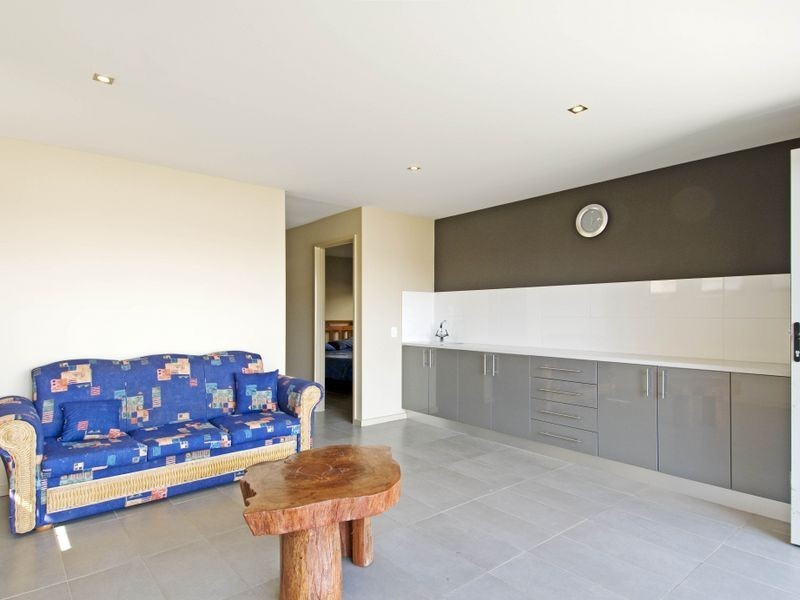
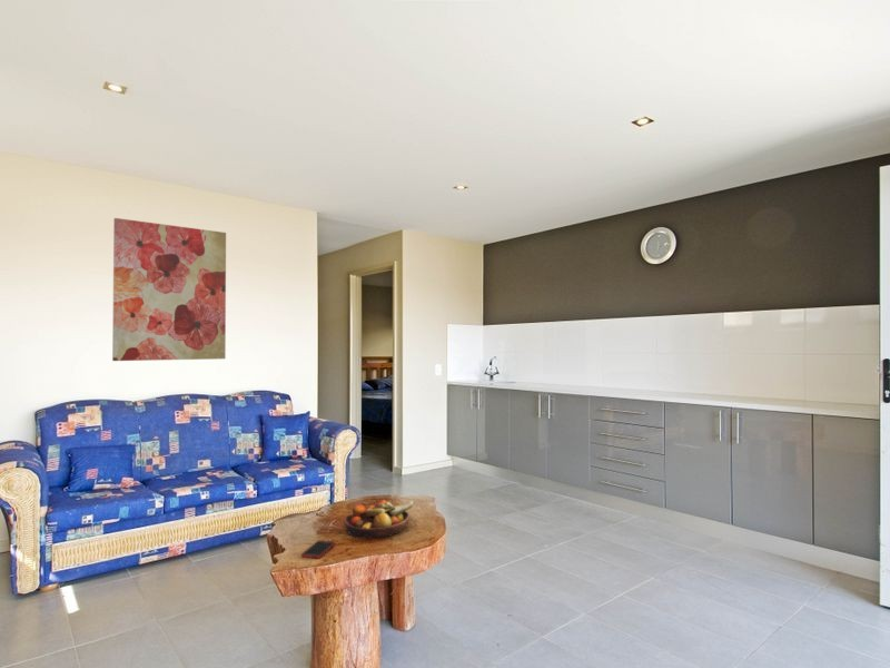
+ wall art [111,217,227,362]
+ cell phone [300,540,336,560]
+ fruit bowl [343,499,416,540]
